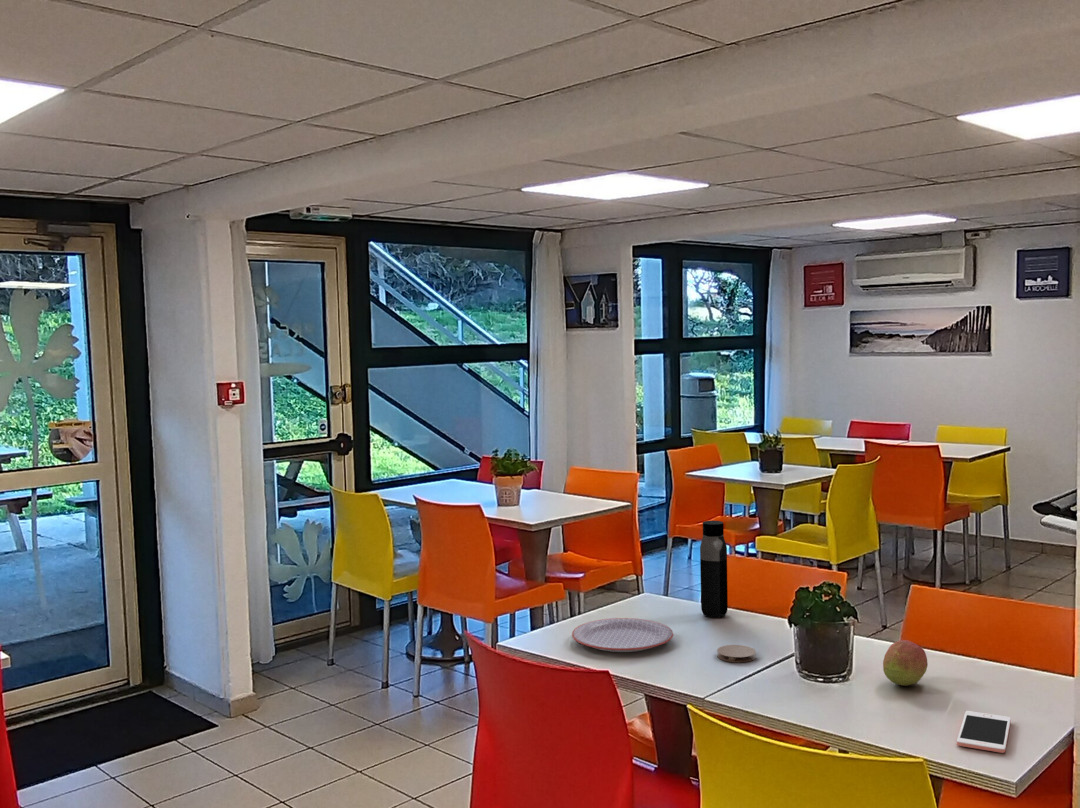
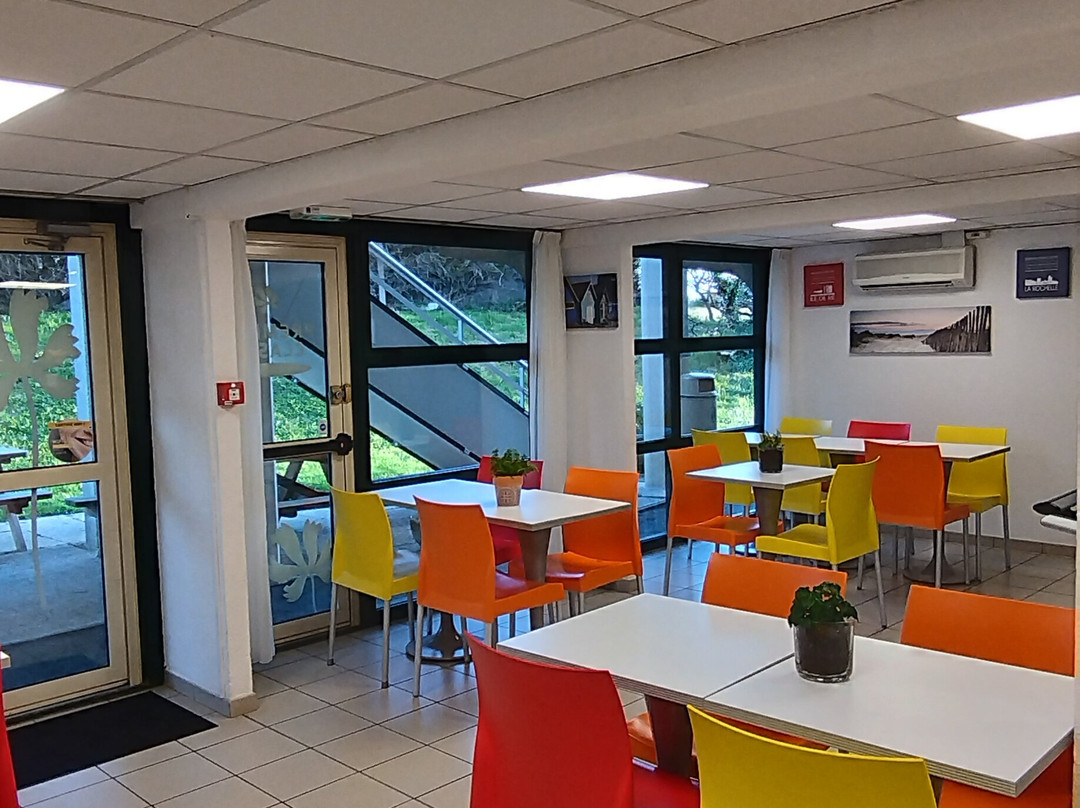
- coaster [716,644,757,663]
- fruit [882,639,929,687]
- cell phone [956,710,1012,754]
- plate [571,617,674,653]
- water bottle [699,520,729,619]
